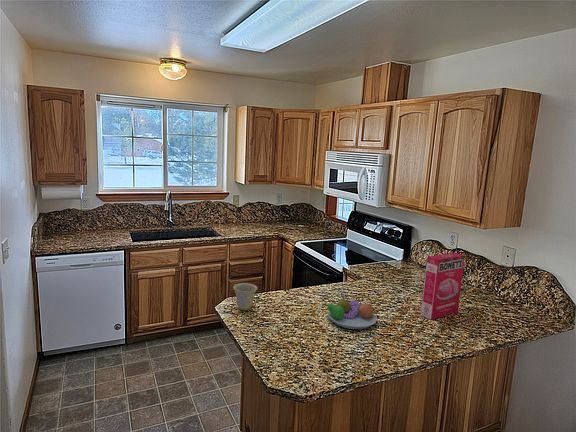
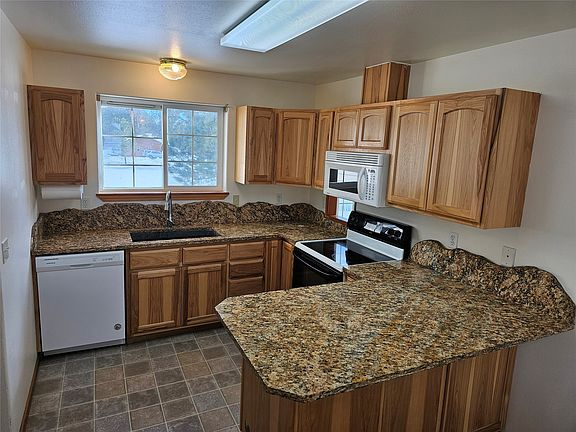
- fruit bowl [322,295,378,330]
- cereal box [420,251,466,320]
- cup [232,282,258,311]
